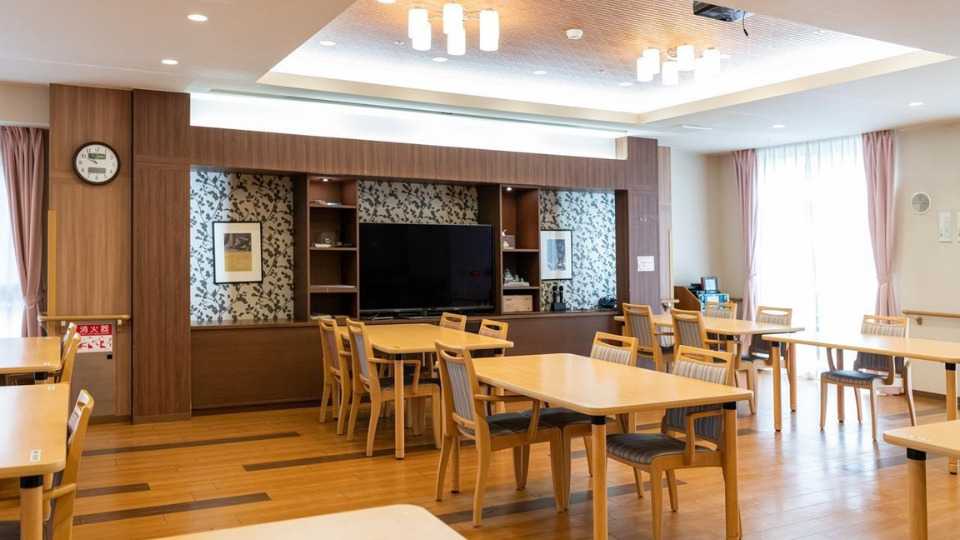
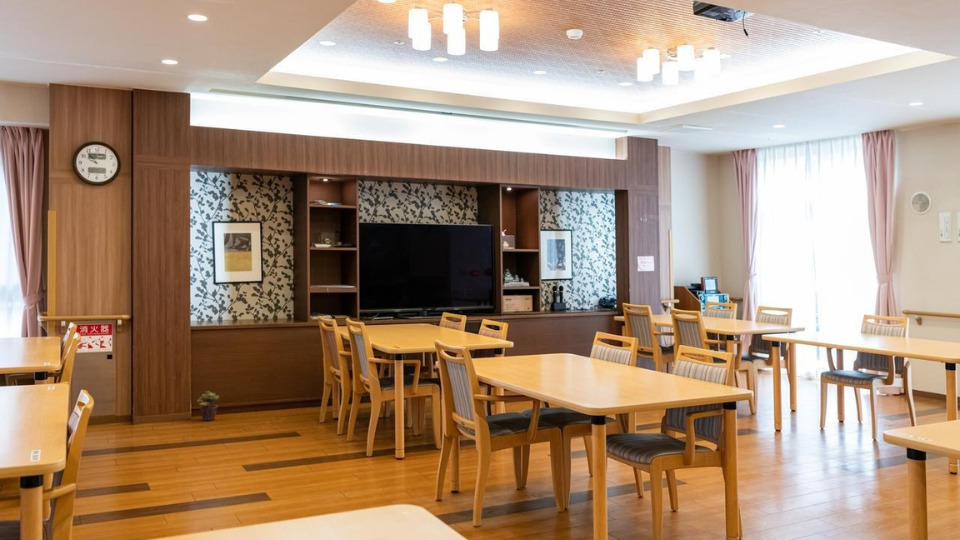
+ potted plant [195,390,220,422]
